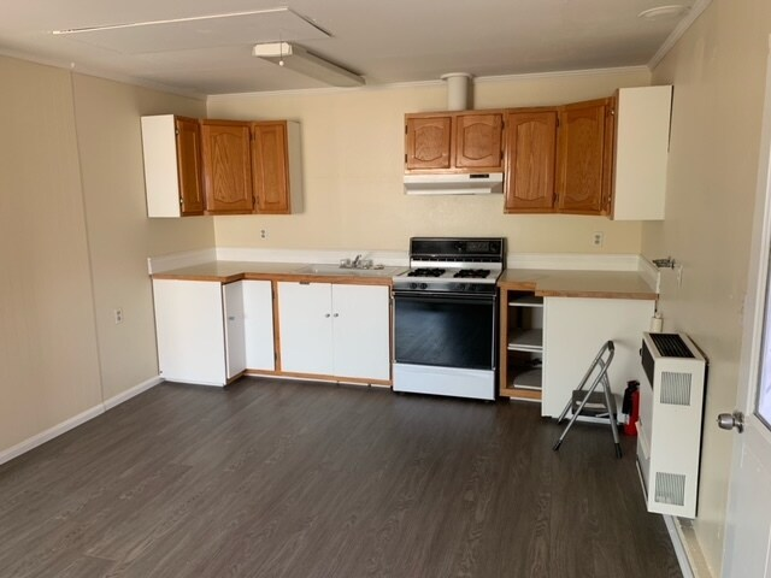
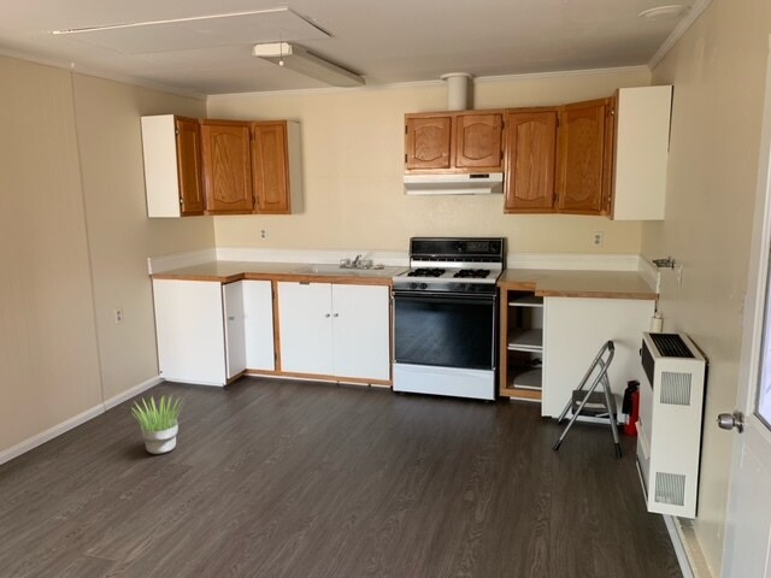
+ potted plant [133,395,188,455]
